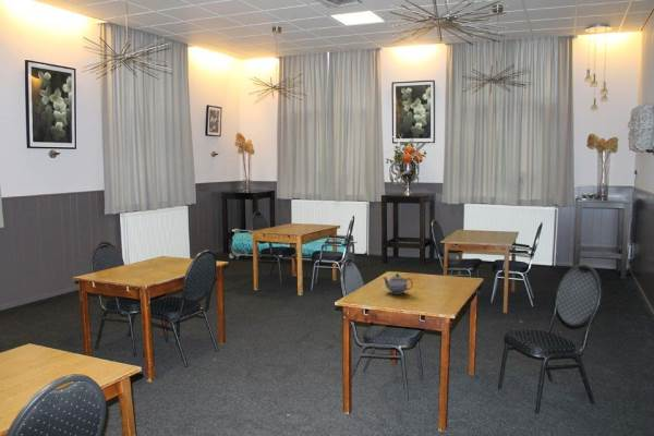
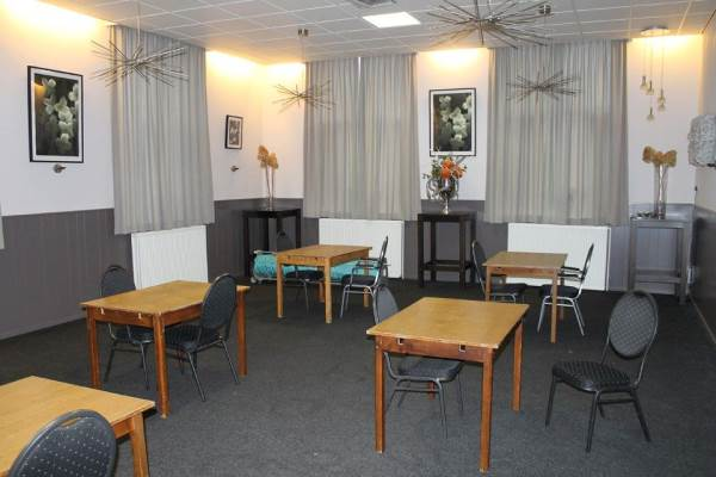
- teapot [382,272,414,294]
